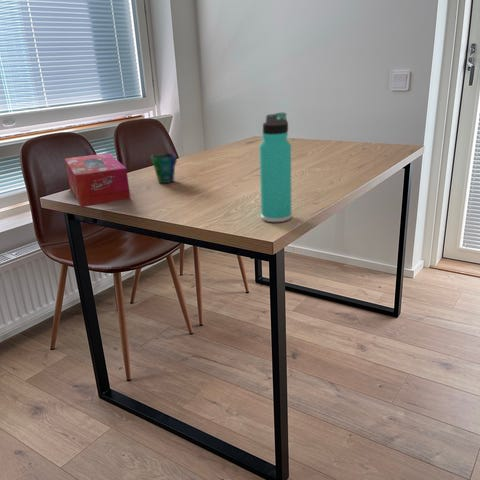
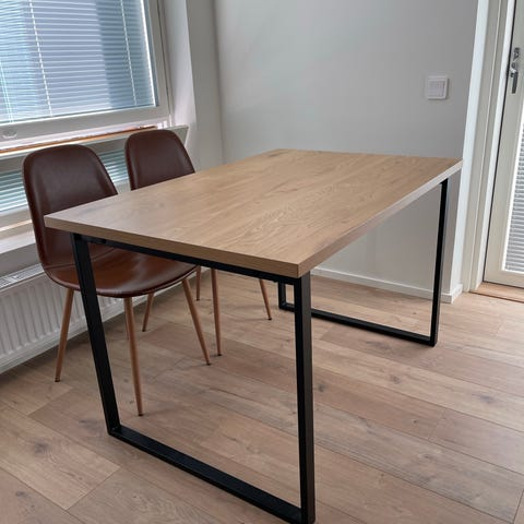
- tissue box [64,152,132,208]
- thermos bottle [258,112,292,223]
- cup [150,152,178,184]
